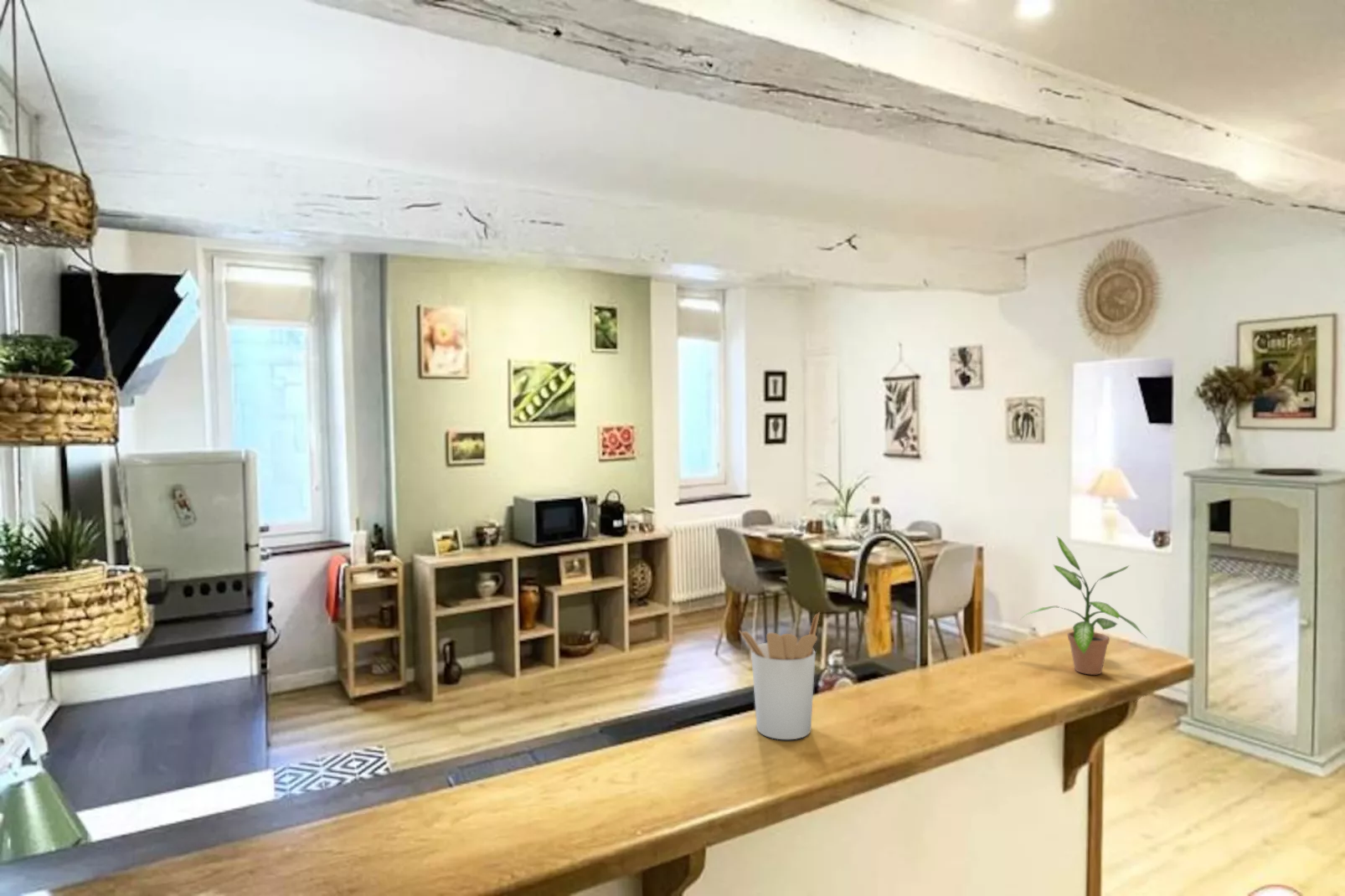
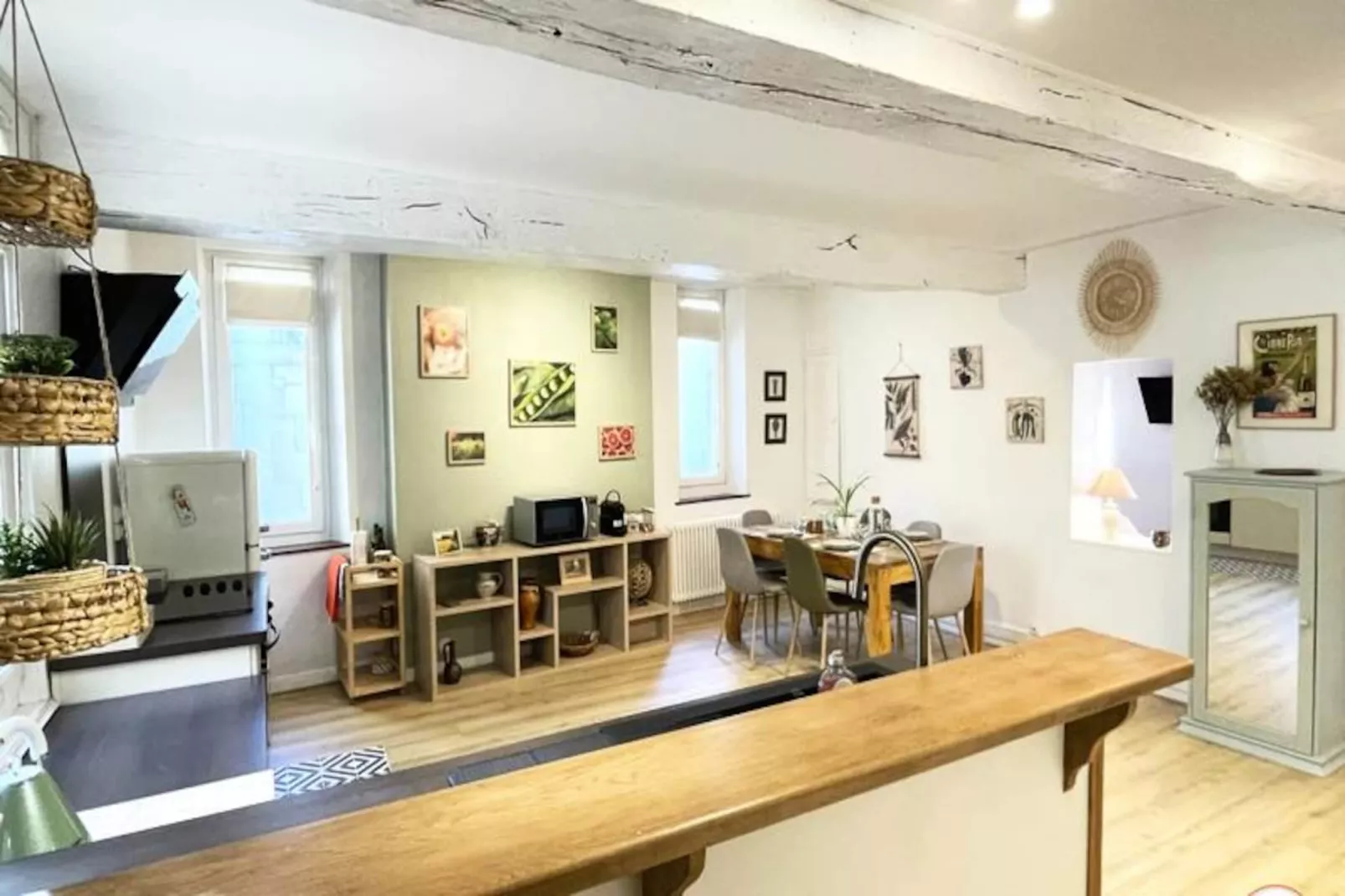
- potted plant [1020,536,1148,676]
- utensil holder [738,611,821,740]
